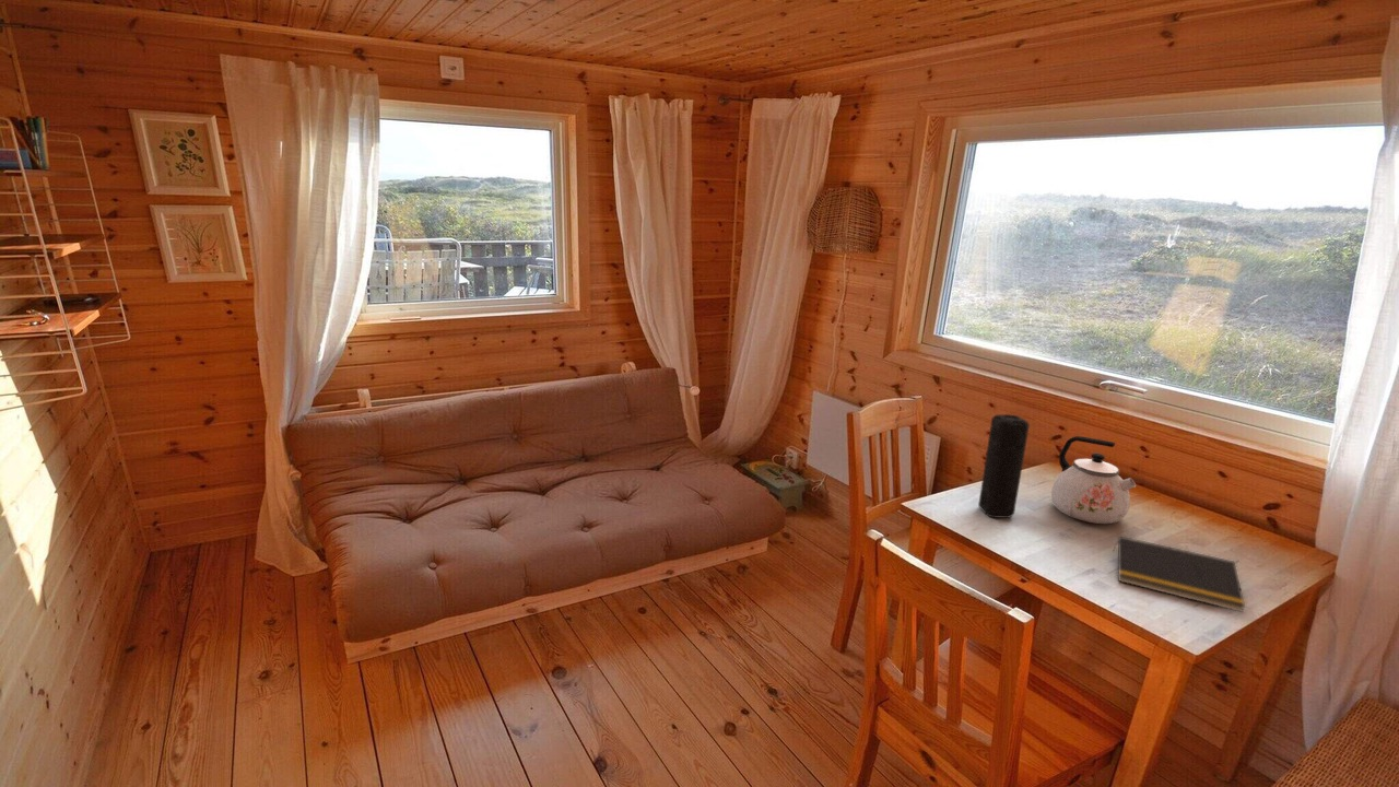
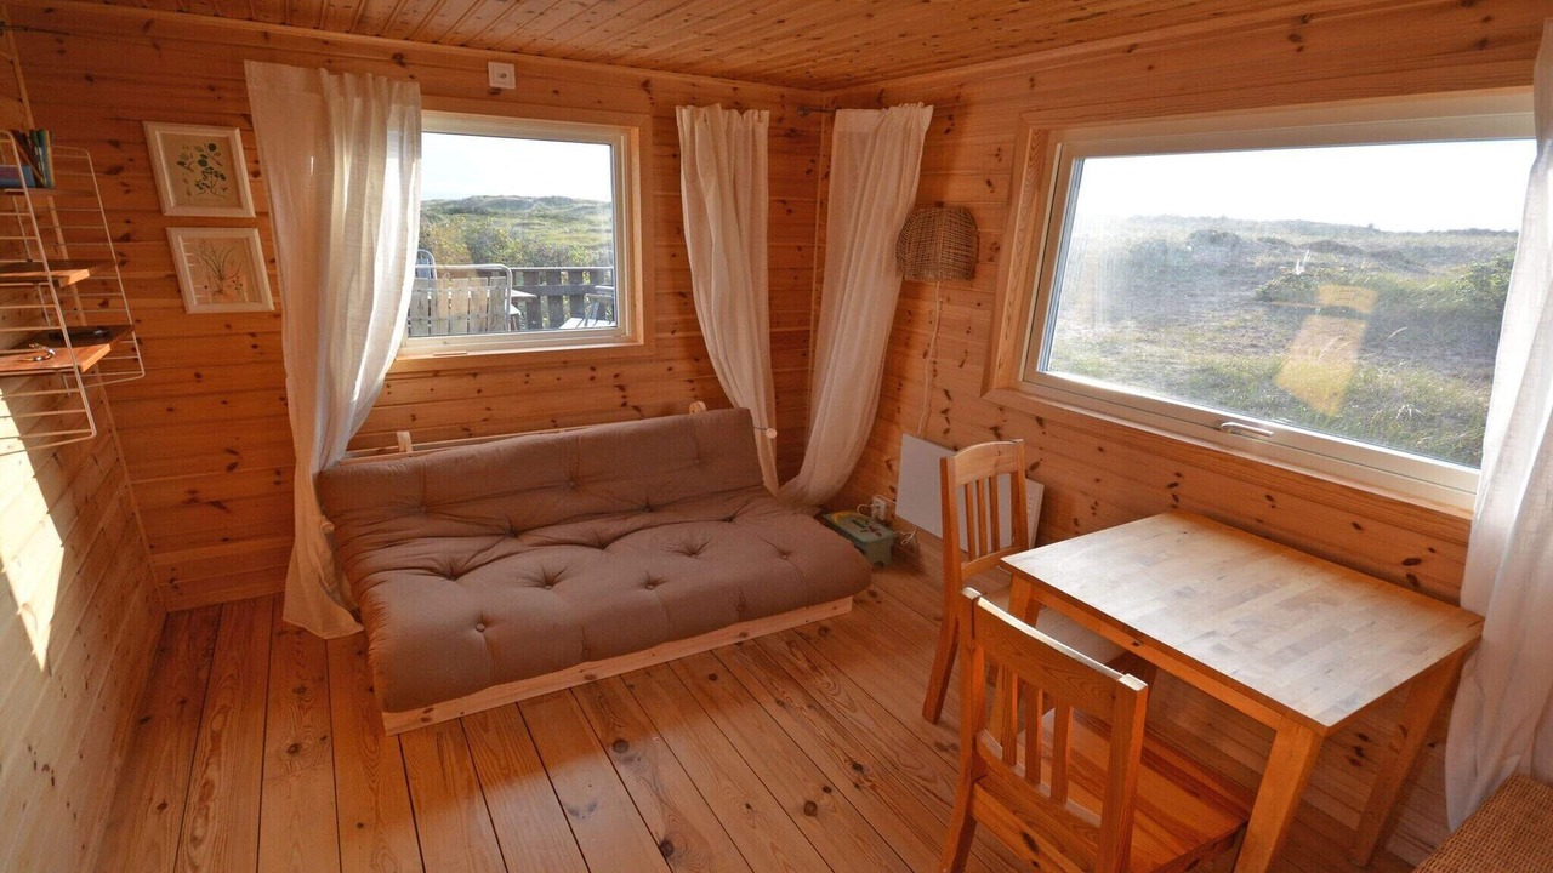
- kettle [1050,435,1137,525]
- speaker [977,413,1031,519]
- notepad [1112,535,1246,613]
